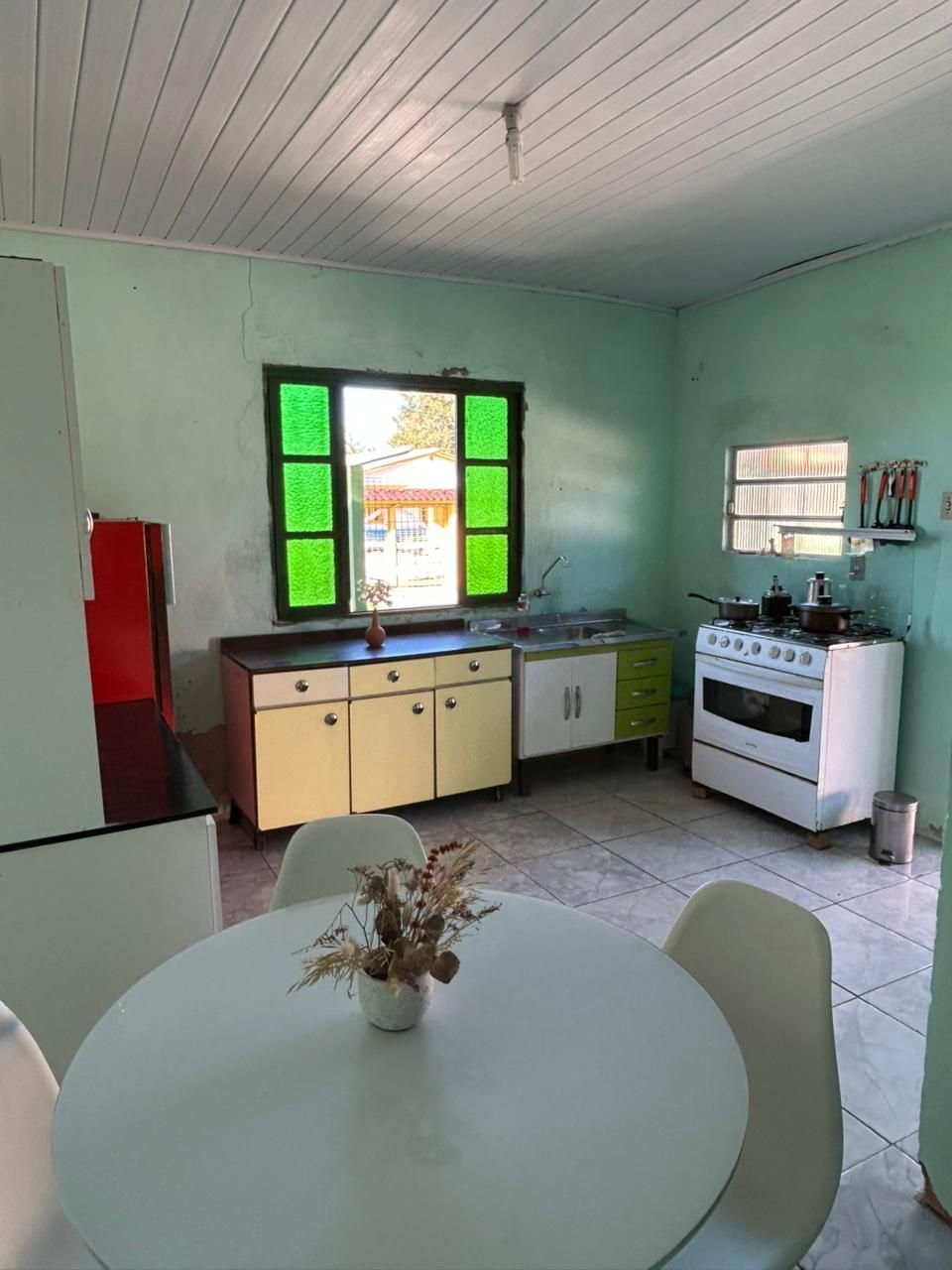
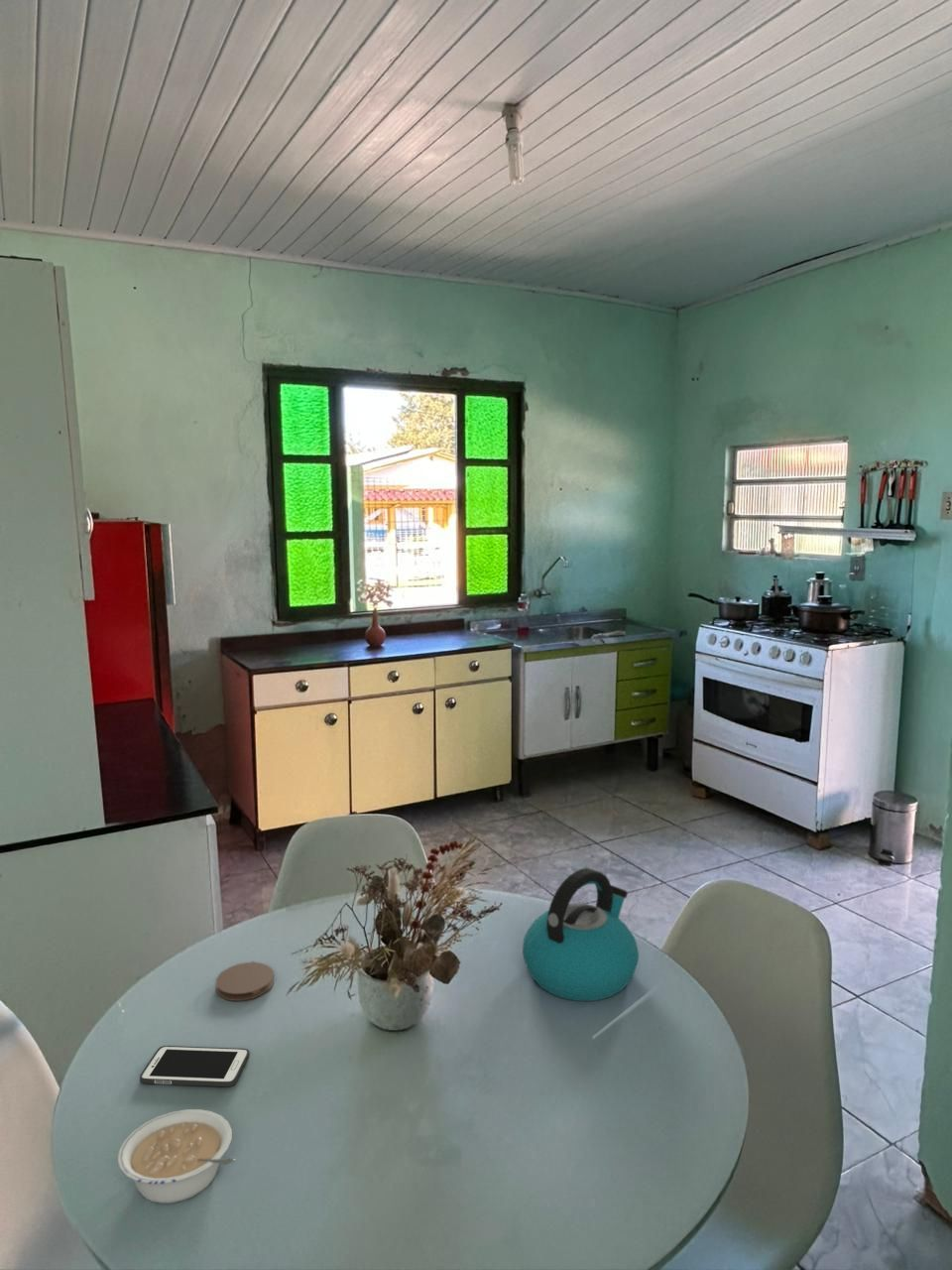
+ cell phone [139,1045,250,1087]
+ coaster [215,961,275,1002]
+ legume [117,1108,236,1205]
+ kettle [522,867,640,1002]
